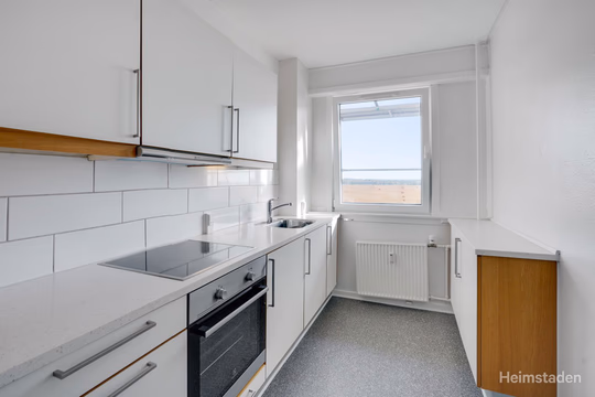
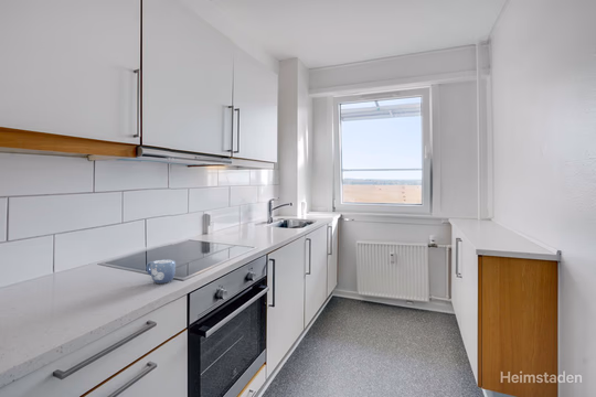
+ mug [145,258,177,285]
